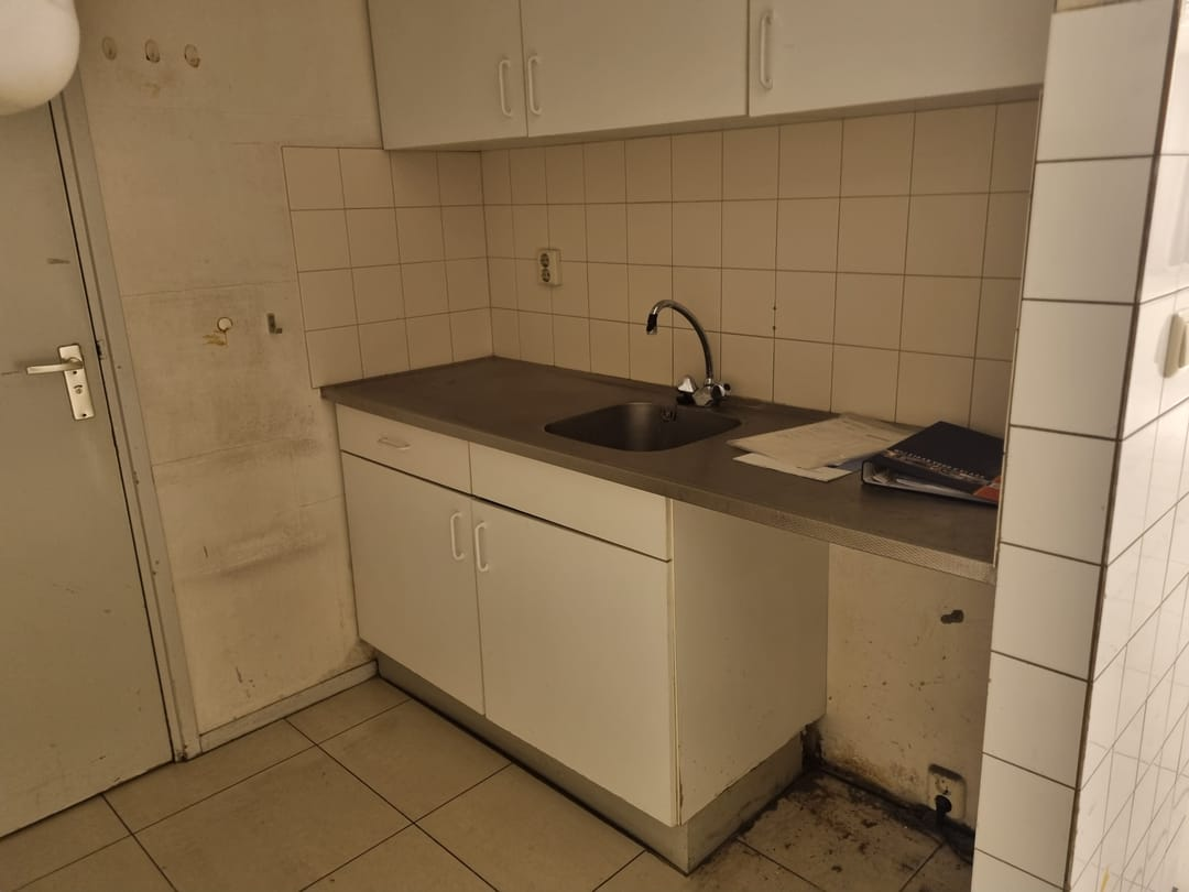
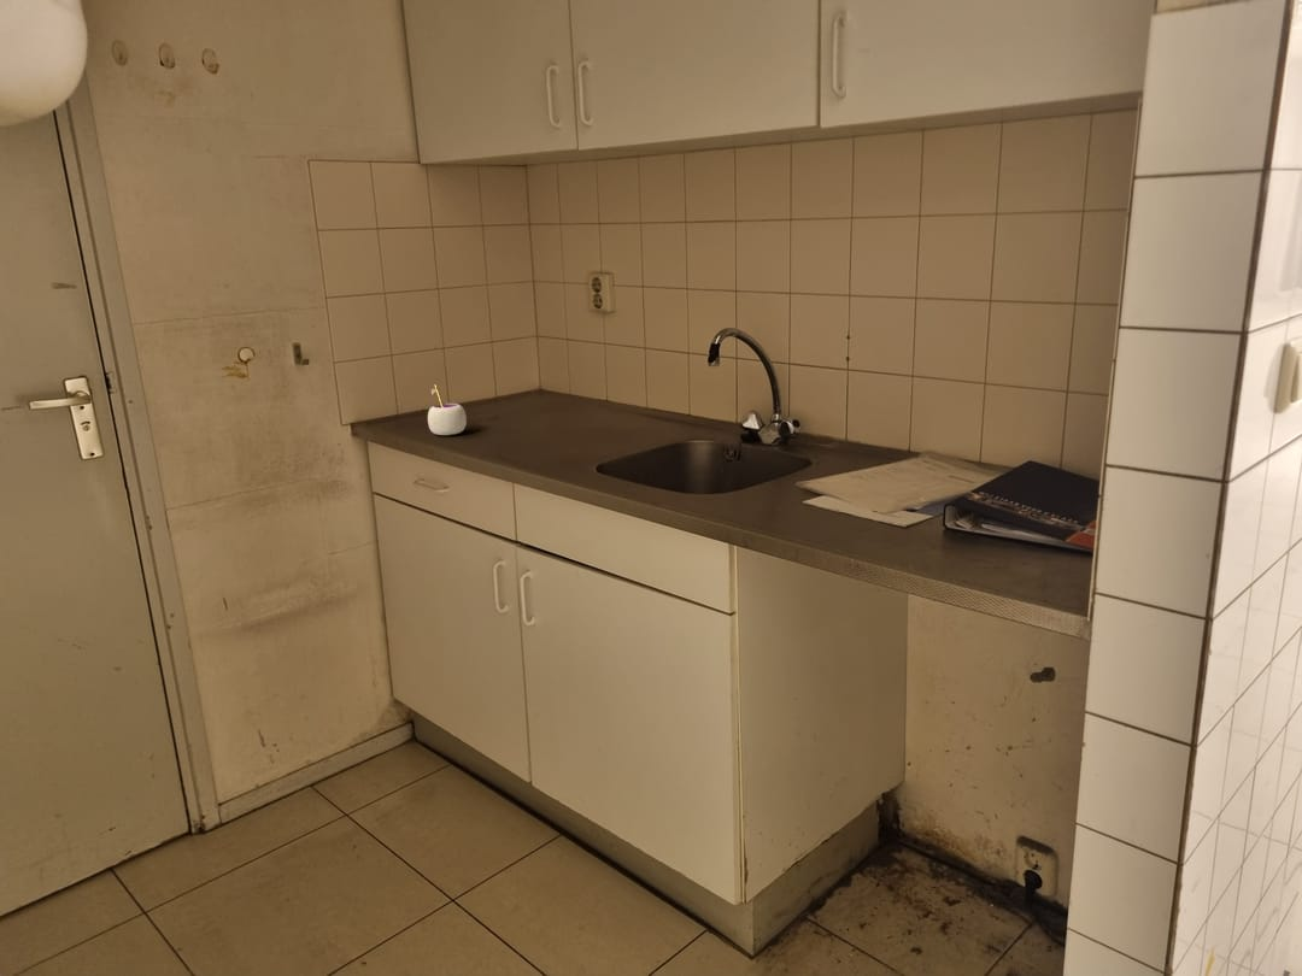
+ mug [427,383,468,436]
